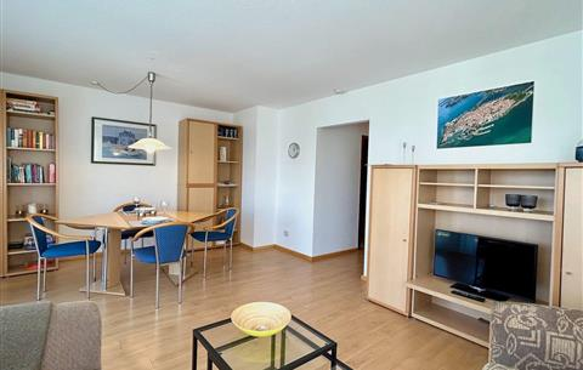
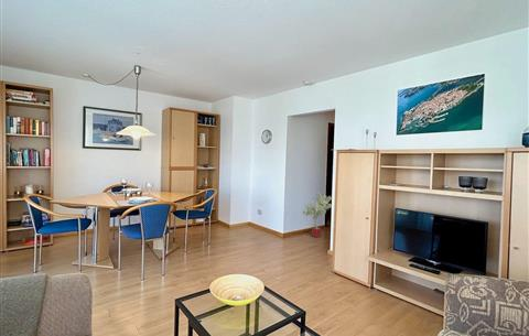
+ potted tree [301,189,333,238]
